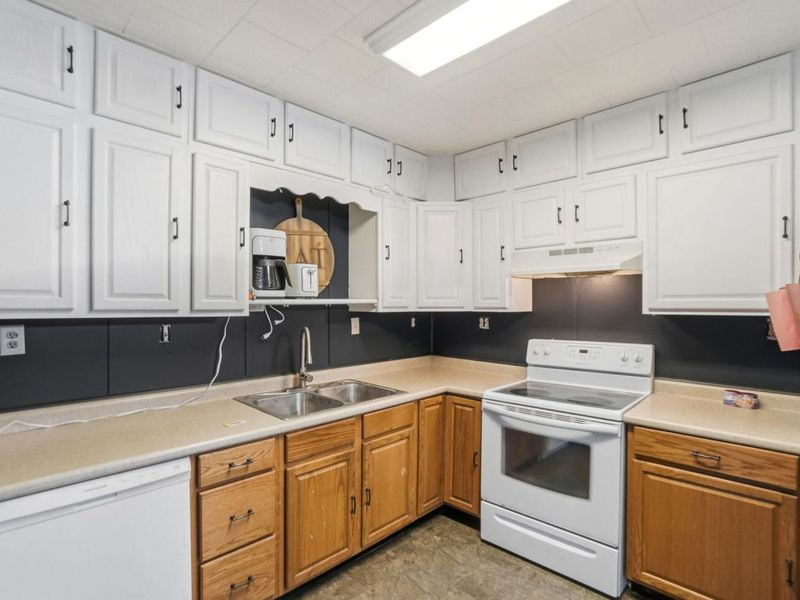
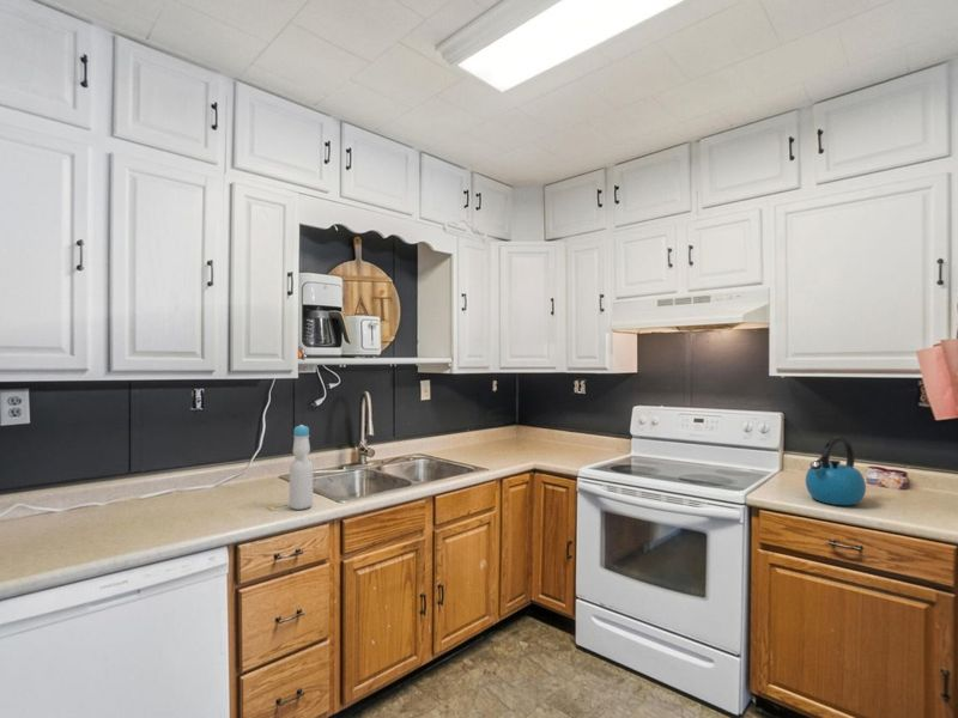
+ kettle [805,436,867,506]
+ bottle [289,424,314,511]
